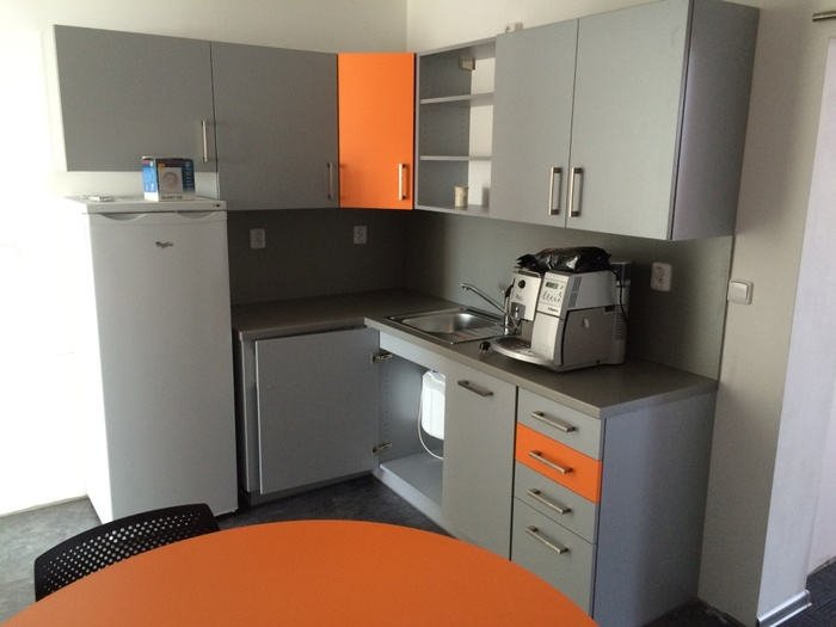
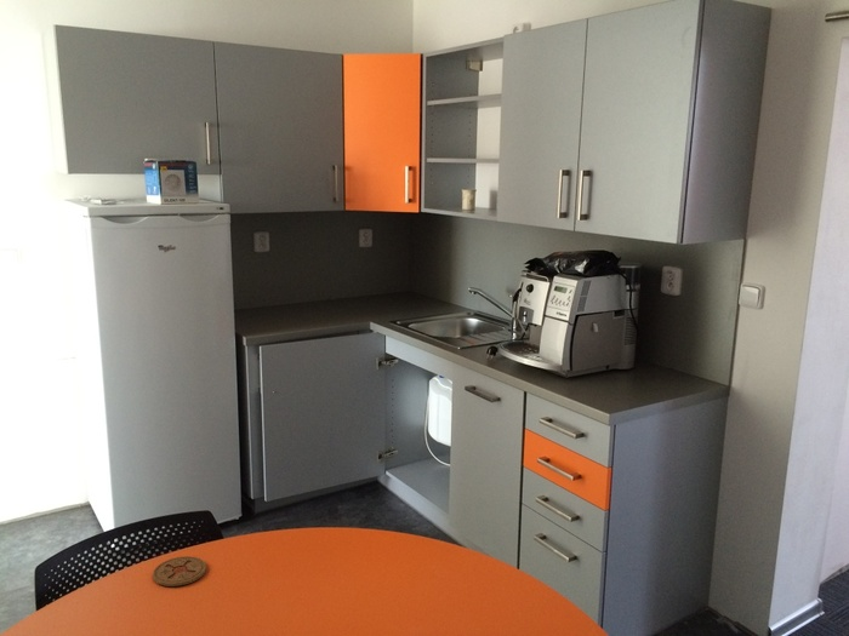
+ coaster [152,555,207,588]
